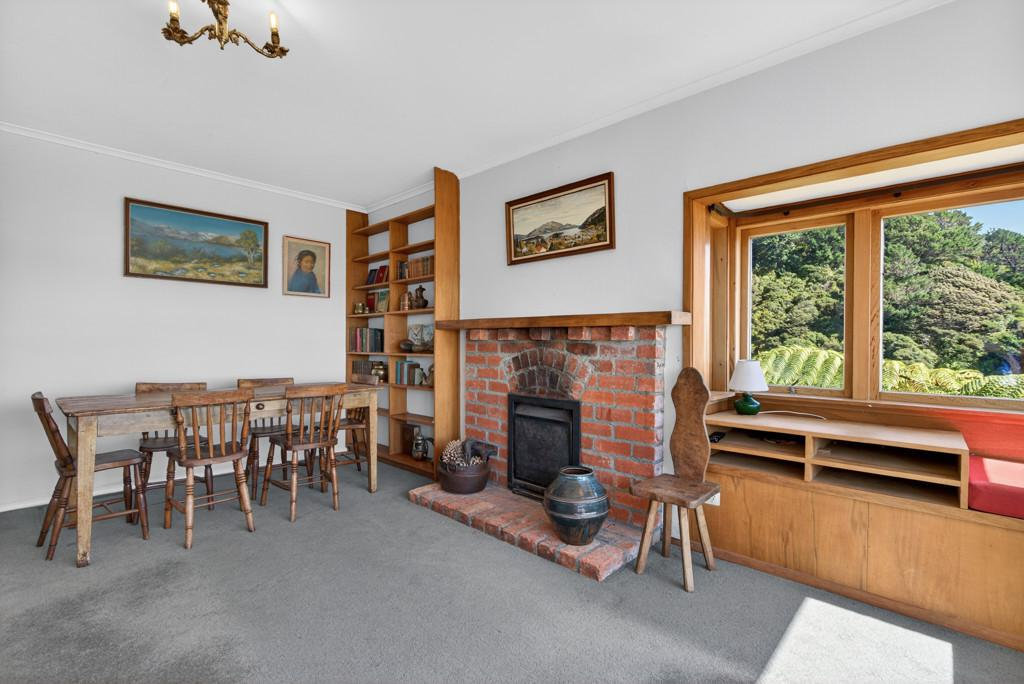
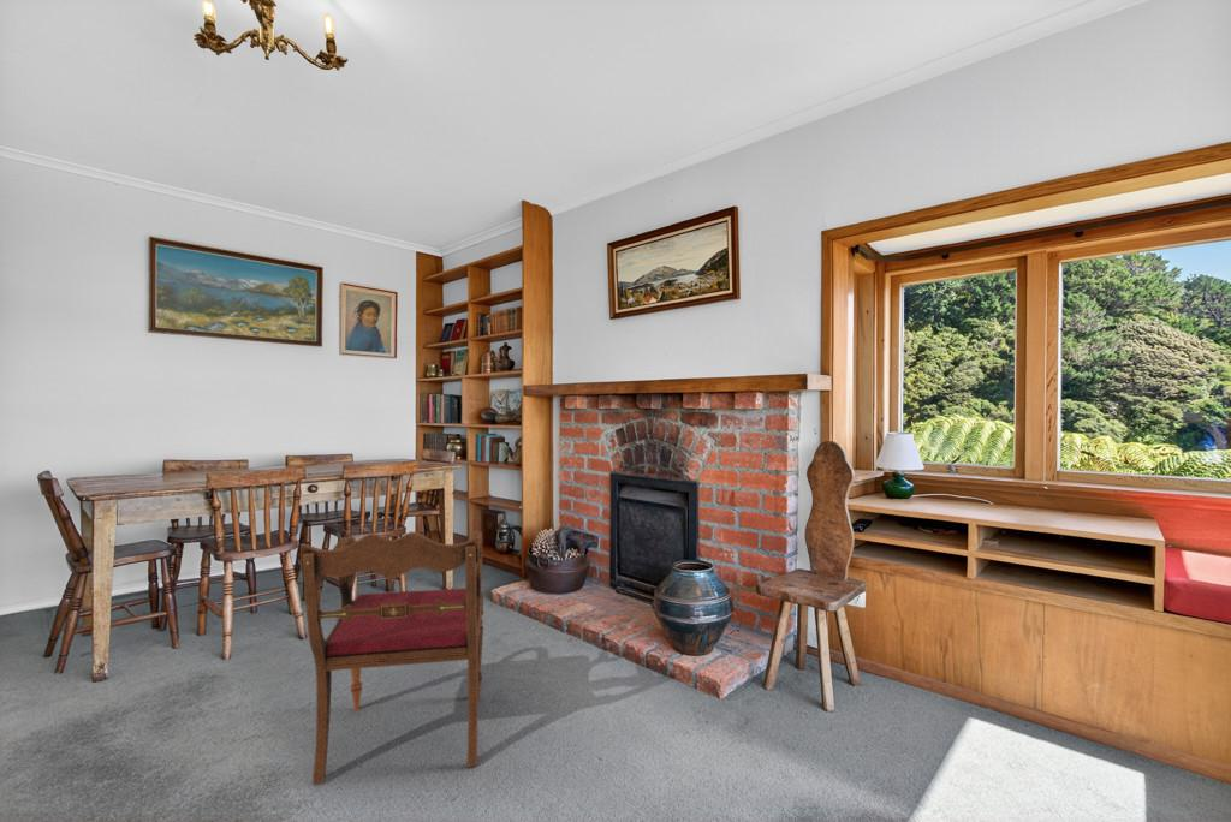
+ armchair [299,530,484,786]
